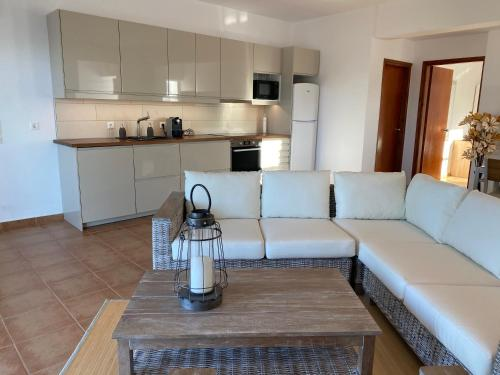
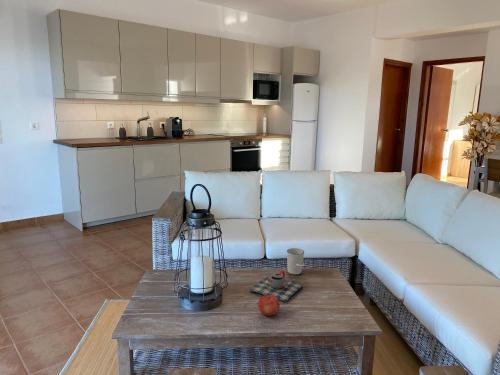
+ teapot [248,270,304,303]
+ fruit [257,295,281,317]
+ cup [286,247,306,276]
